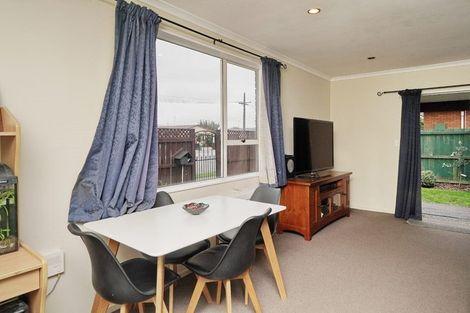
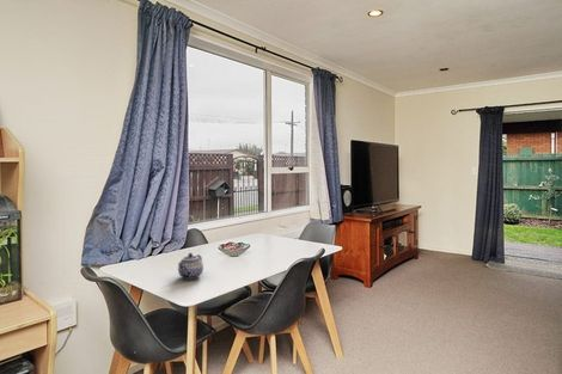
+ teapot [177,252,204,281]
